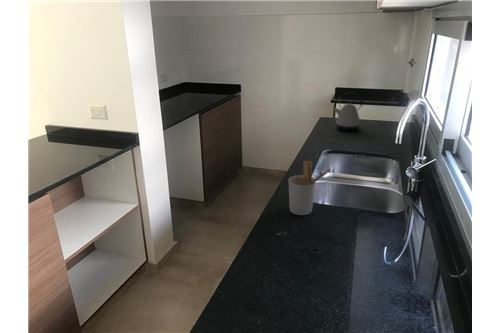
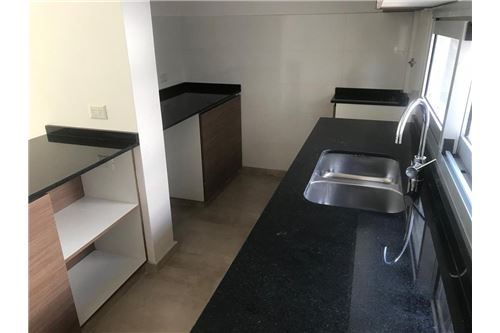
- kettle [332,91,364,132]
- utensil holder [288,159,332,216]
